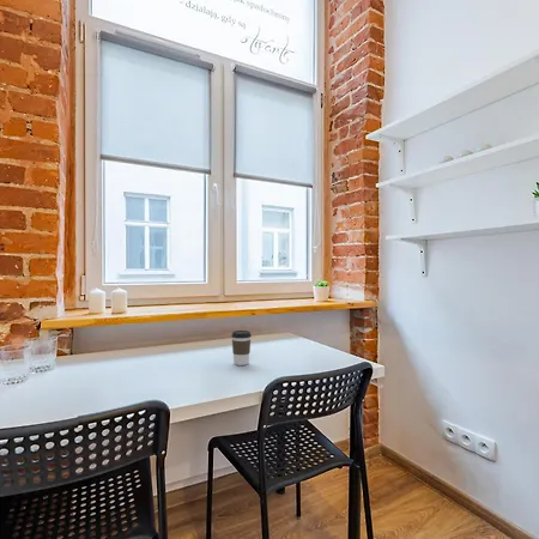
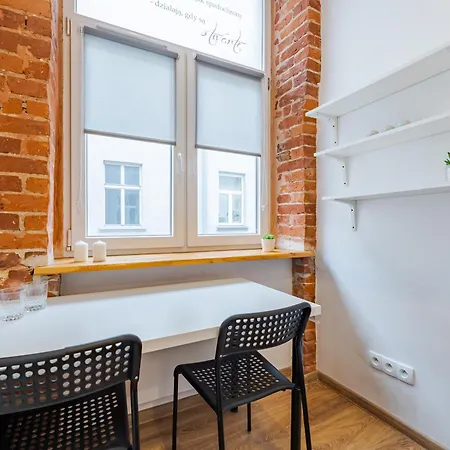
- coffee cup [230,329,253,367]
